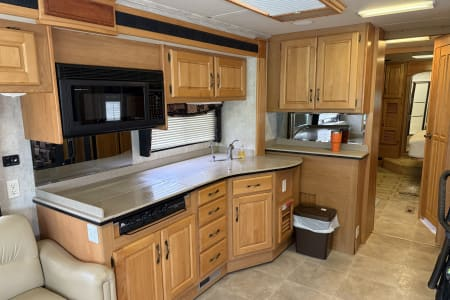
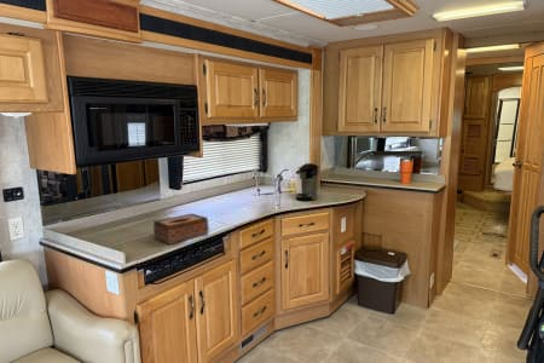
+ tissue box [152,213,210,246]
+ coffee maker [295,162,320,202]
